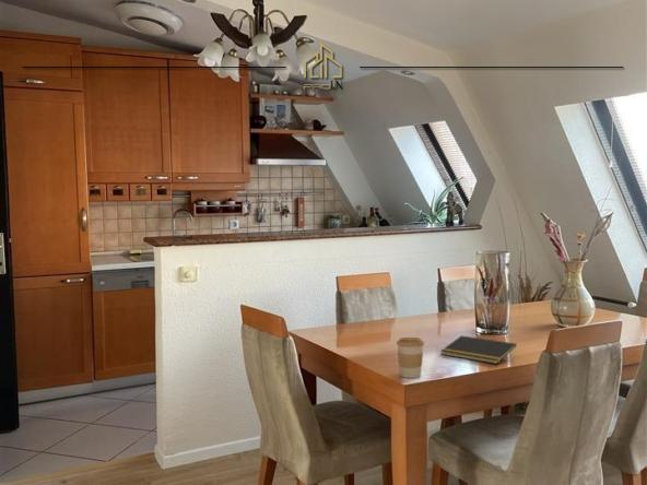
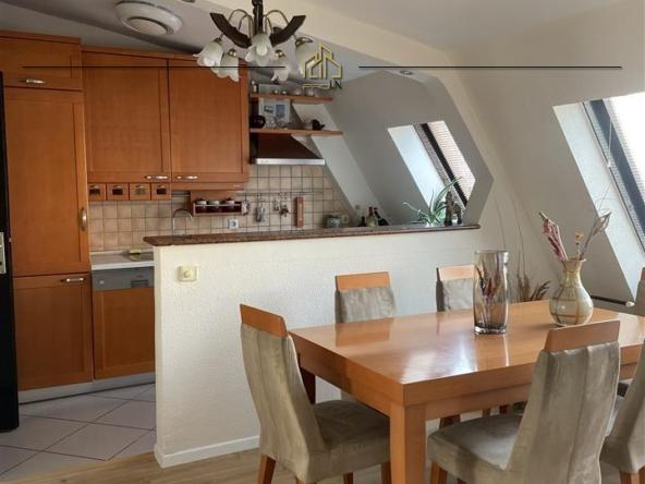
- notepad [439,334,517,365]
- coffee cup [396,336,425,379]
